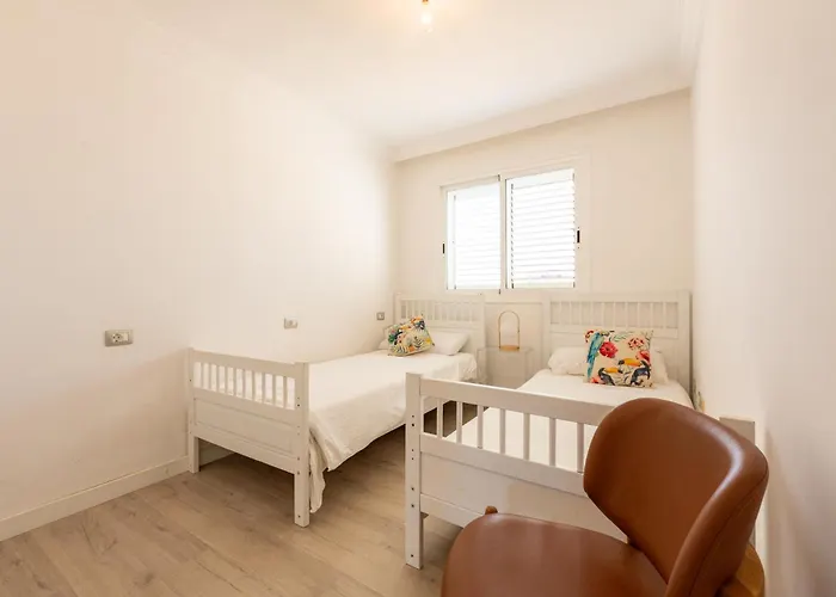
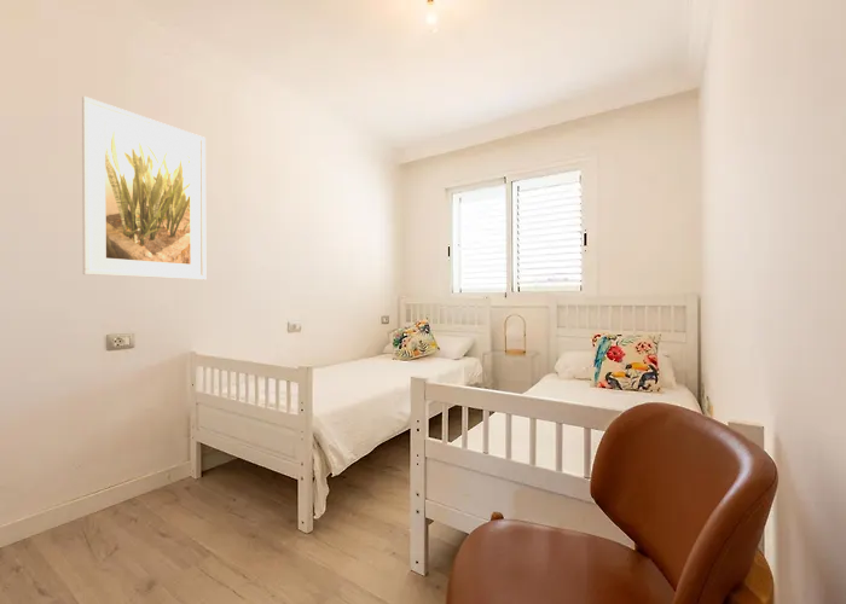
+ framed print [81,95,207,281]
